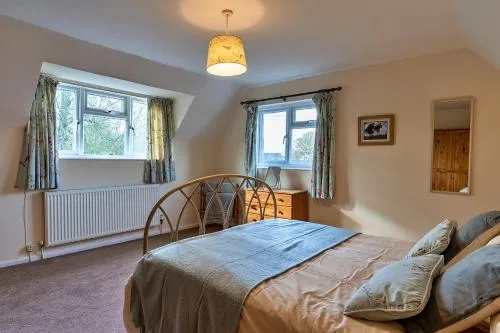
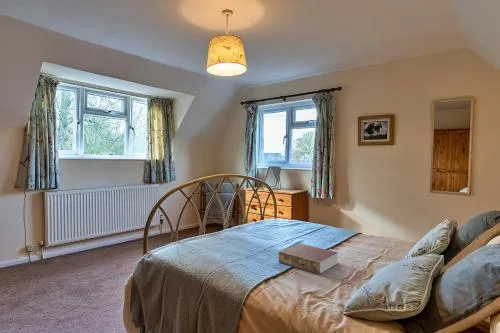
+ book [278,243,339,275]
